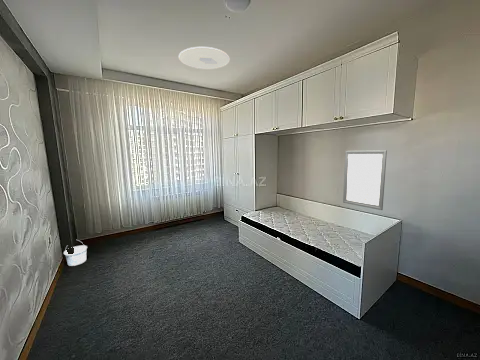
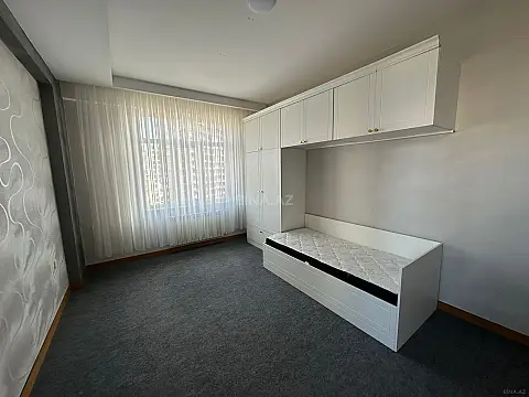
- ceiling light [178,46,231,70]
- wall art [342,149,388,211]
- bucket [63,239,88,267]
